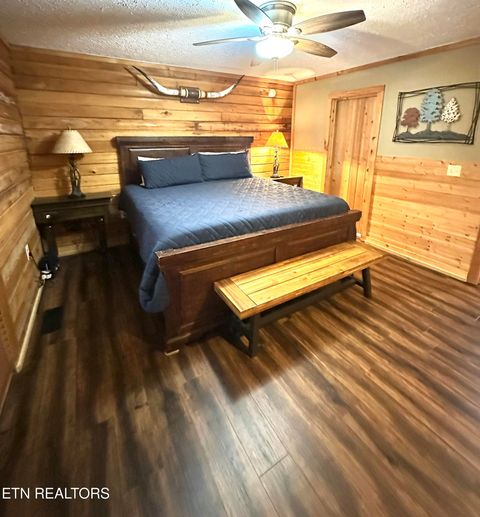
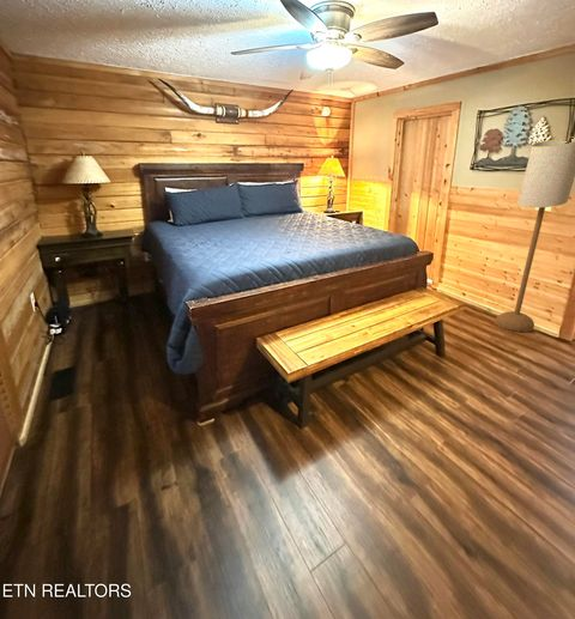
+ floor lamp [495,136,575,333]
